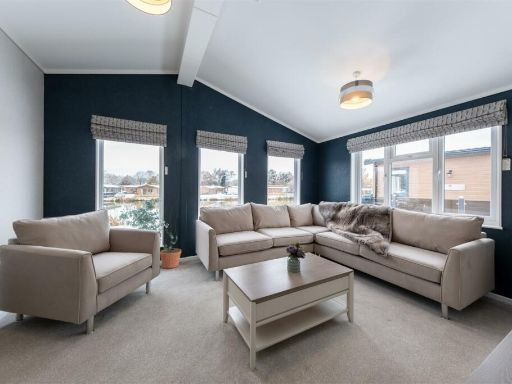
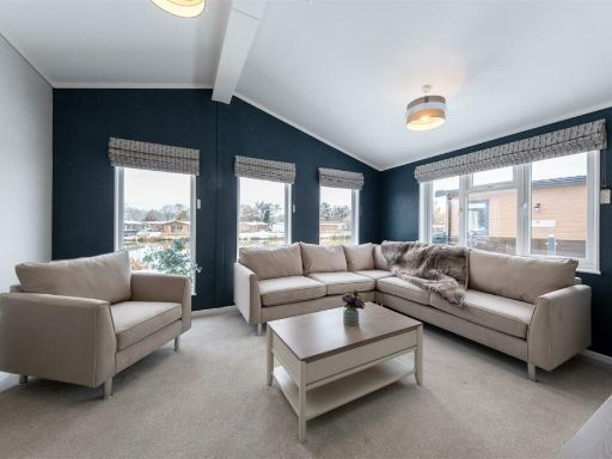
- decorative plant [159,197,182,269]
